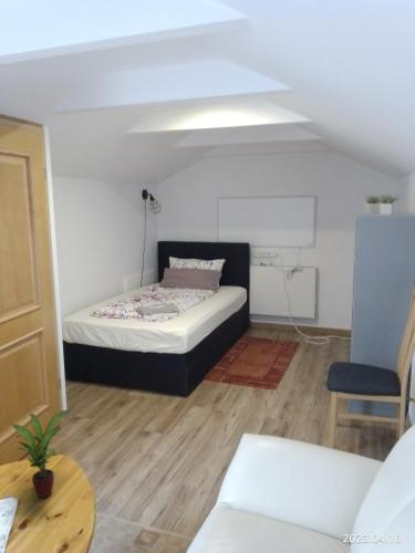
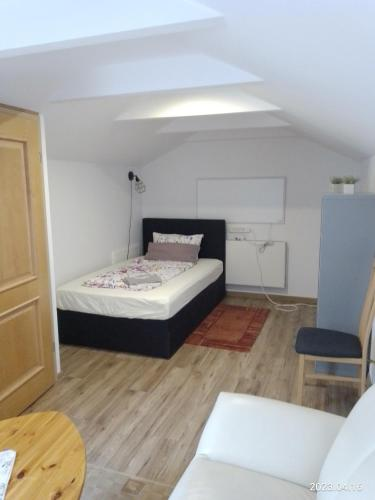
- potted plant [12,409,72,498]
